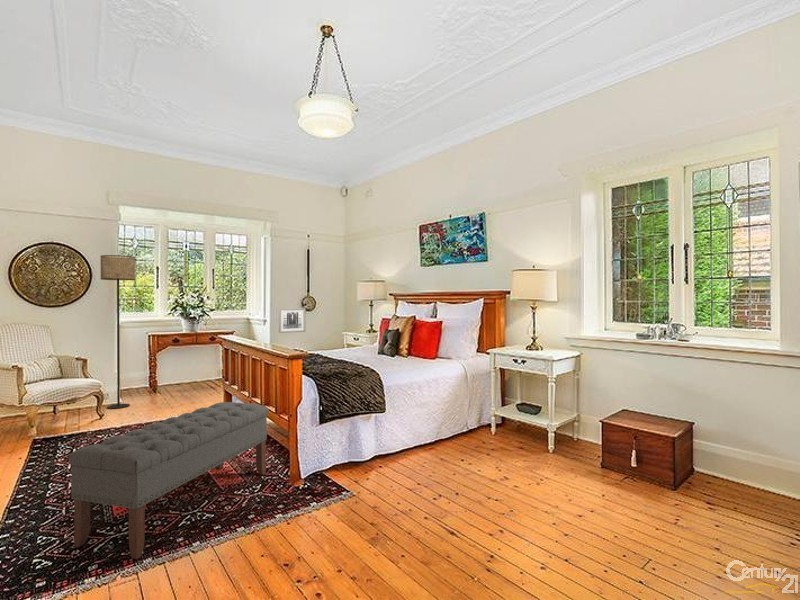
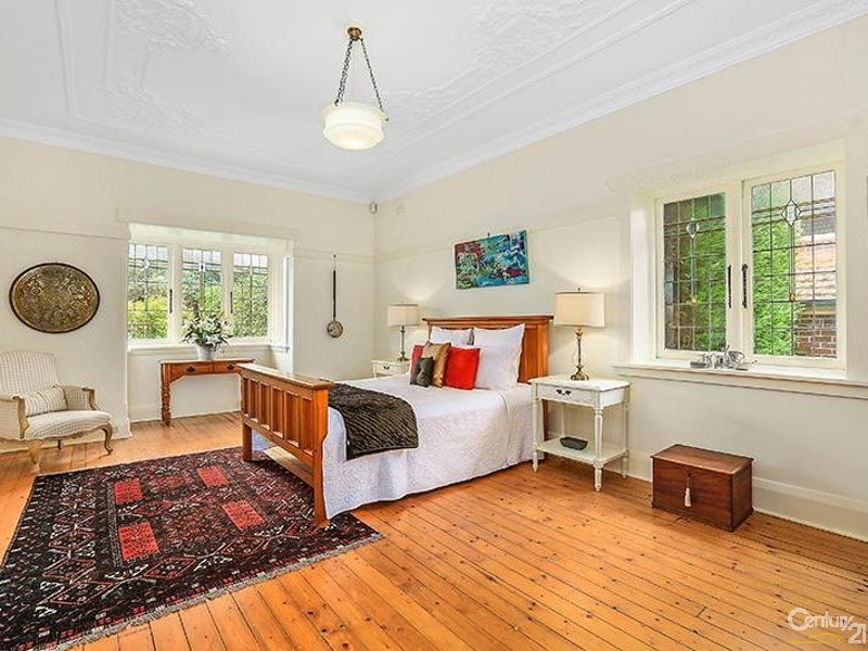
- floor lamp [99,254,136,410]
- bench [67,401,270,560]
- wall art [278,307,306,334]
